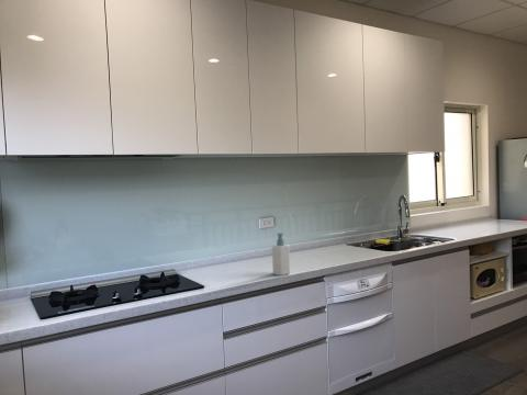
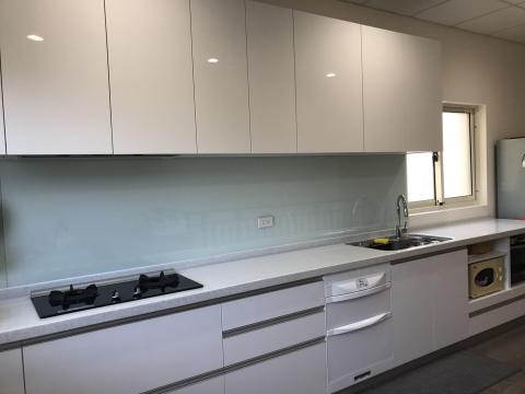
- soap bottle [271,232,291,276]
